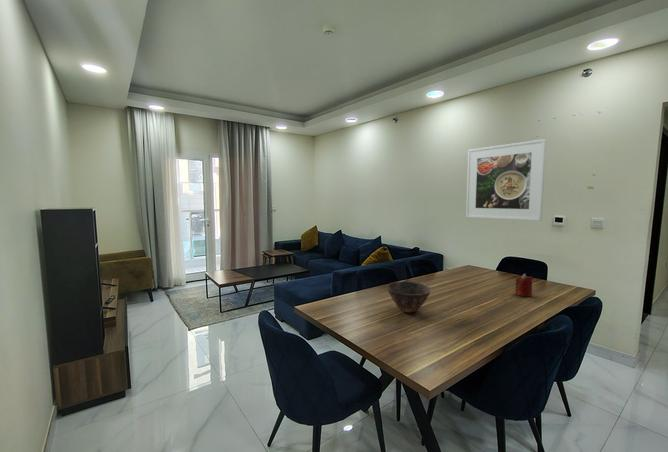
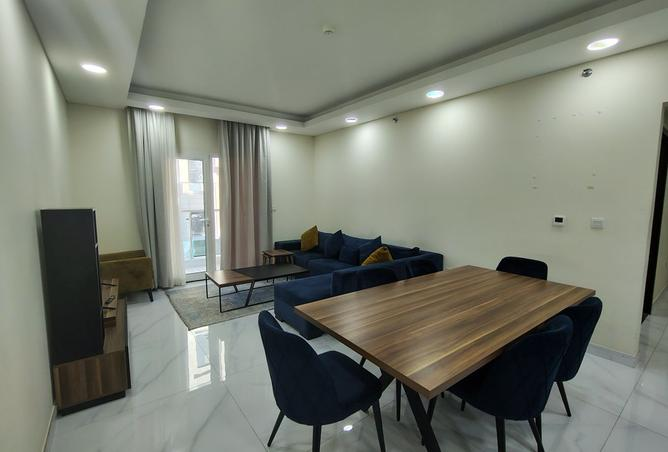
- bowl [386,280,432,314]
- candle [514,273,534,298]
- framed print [465,138,547,222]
